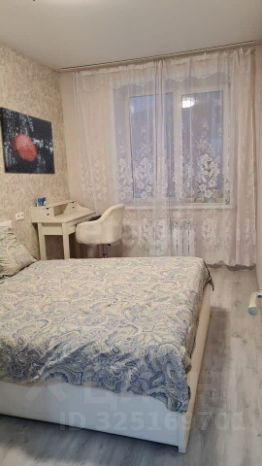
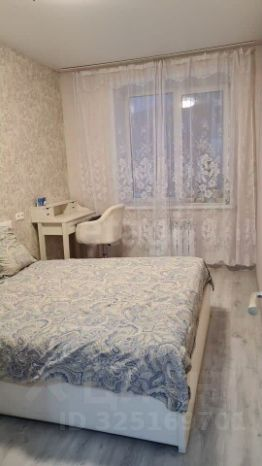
- wall art [0,106,56,175]
